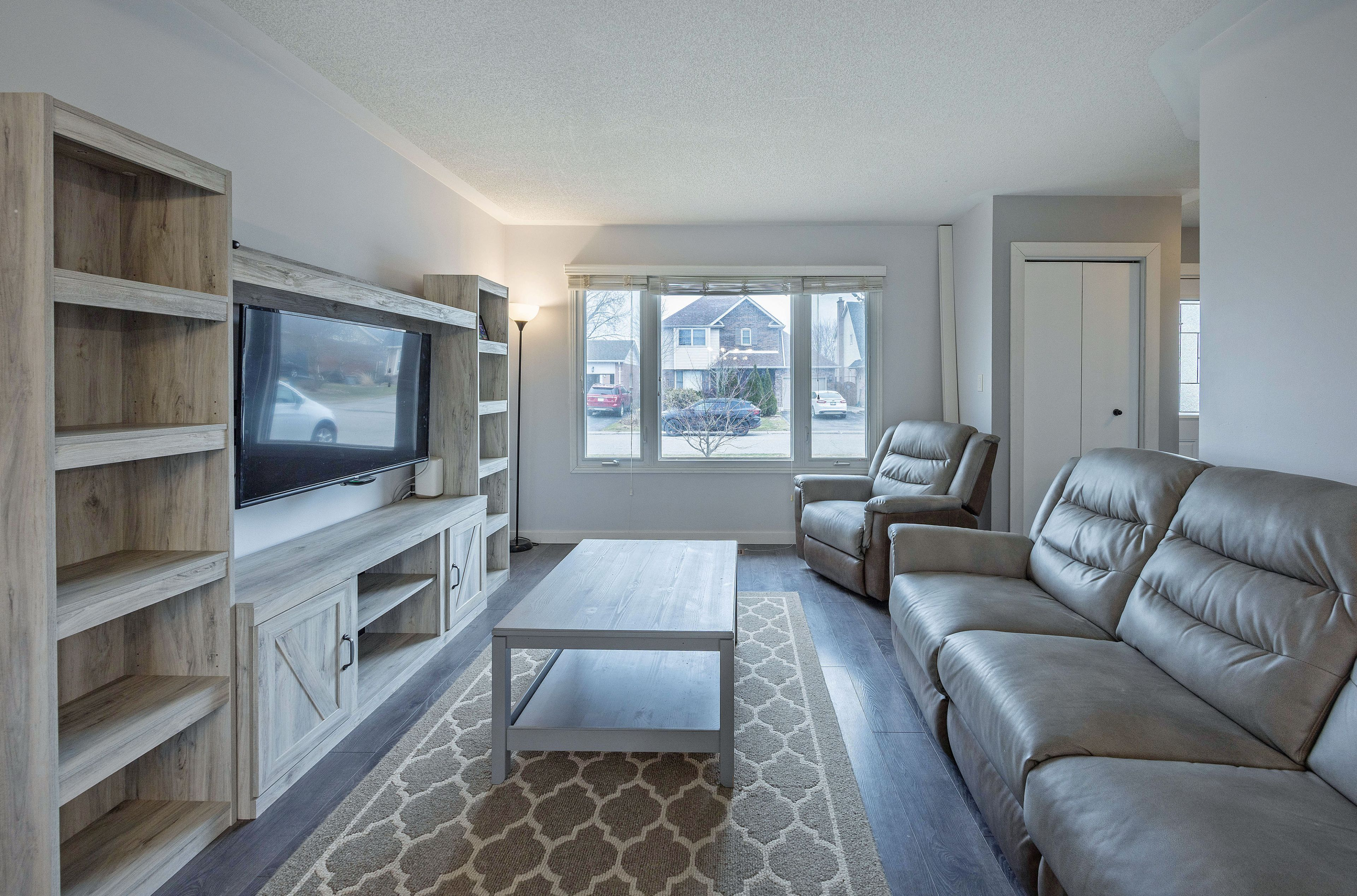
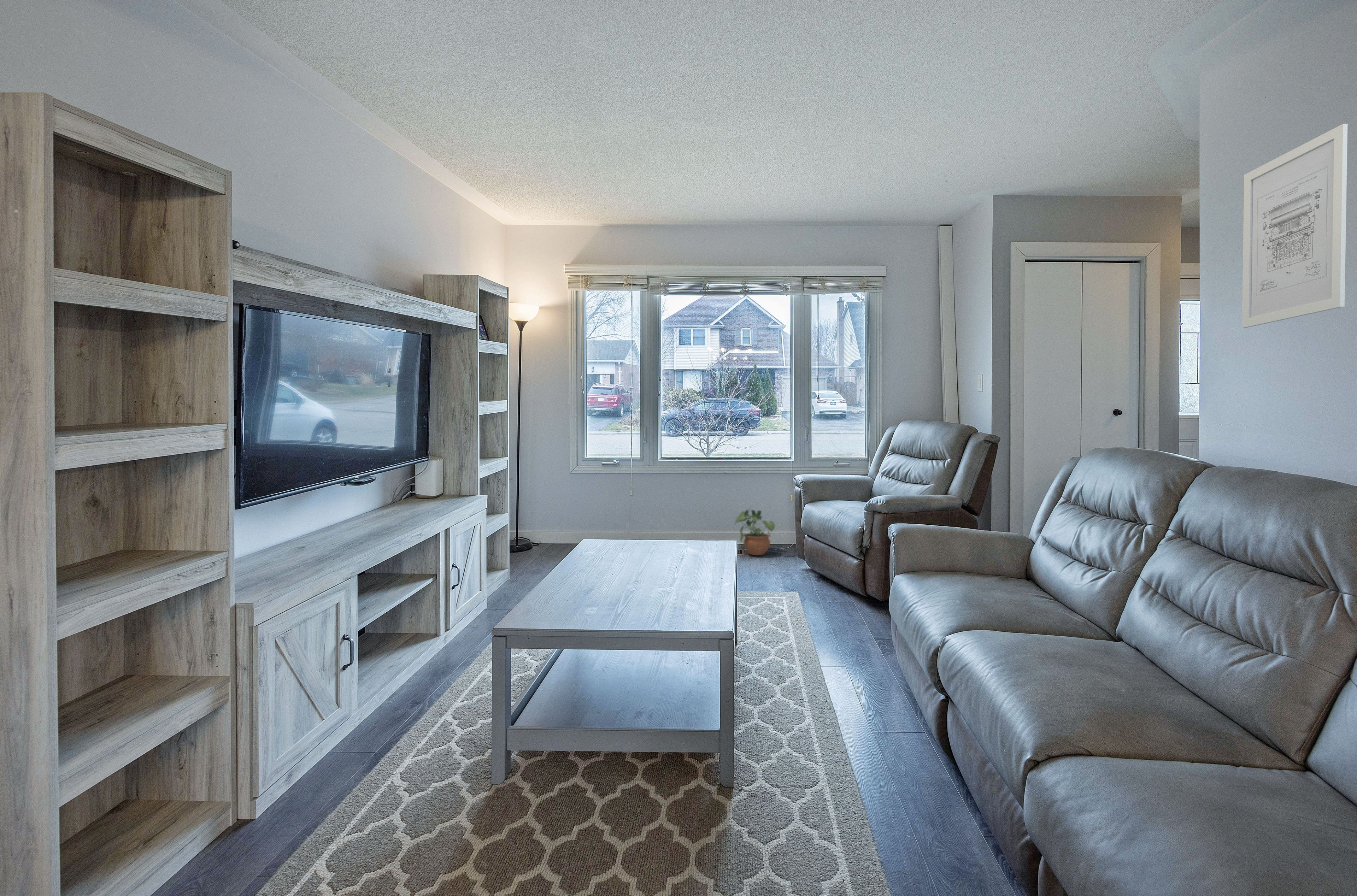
+ wall art [1241,123,1348,328]
+ potted plant [734,505,775,556]
